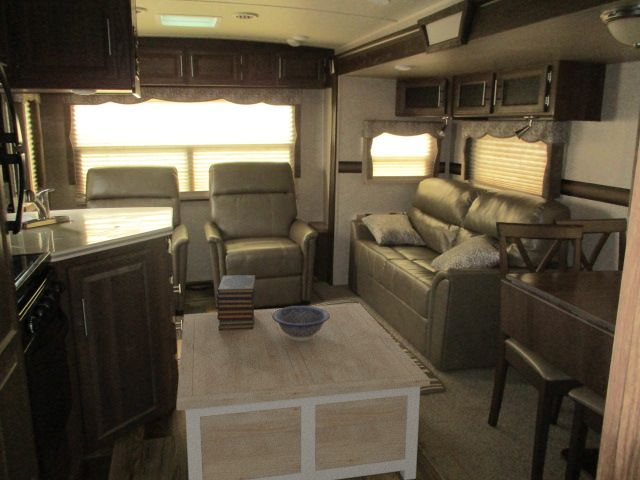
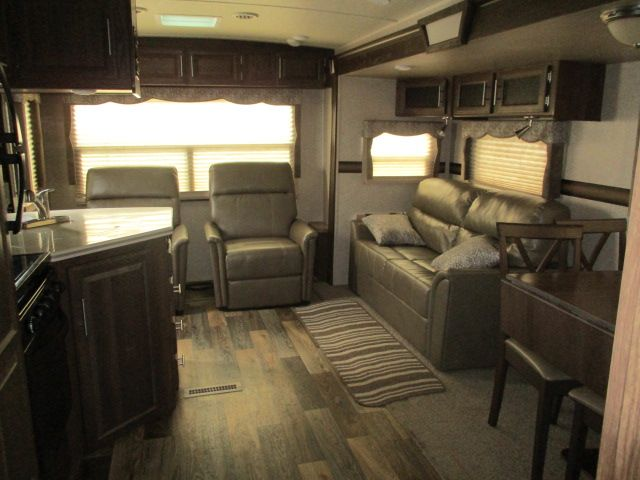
- decorative bowl [272,305,330,340]
- coffee table [176,302,431,480]
- book stack [216,274,257,331]
